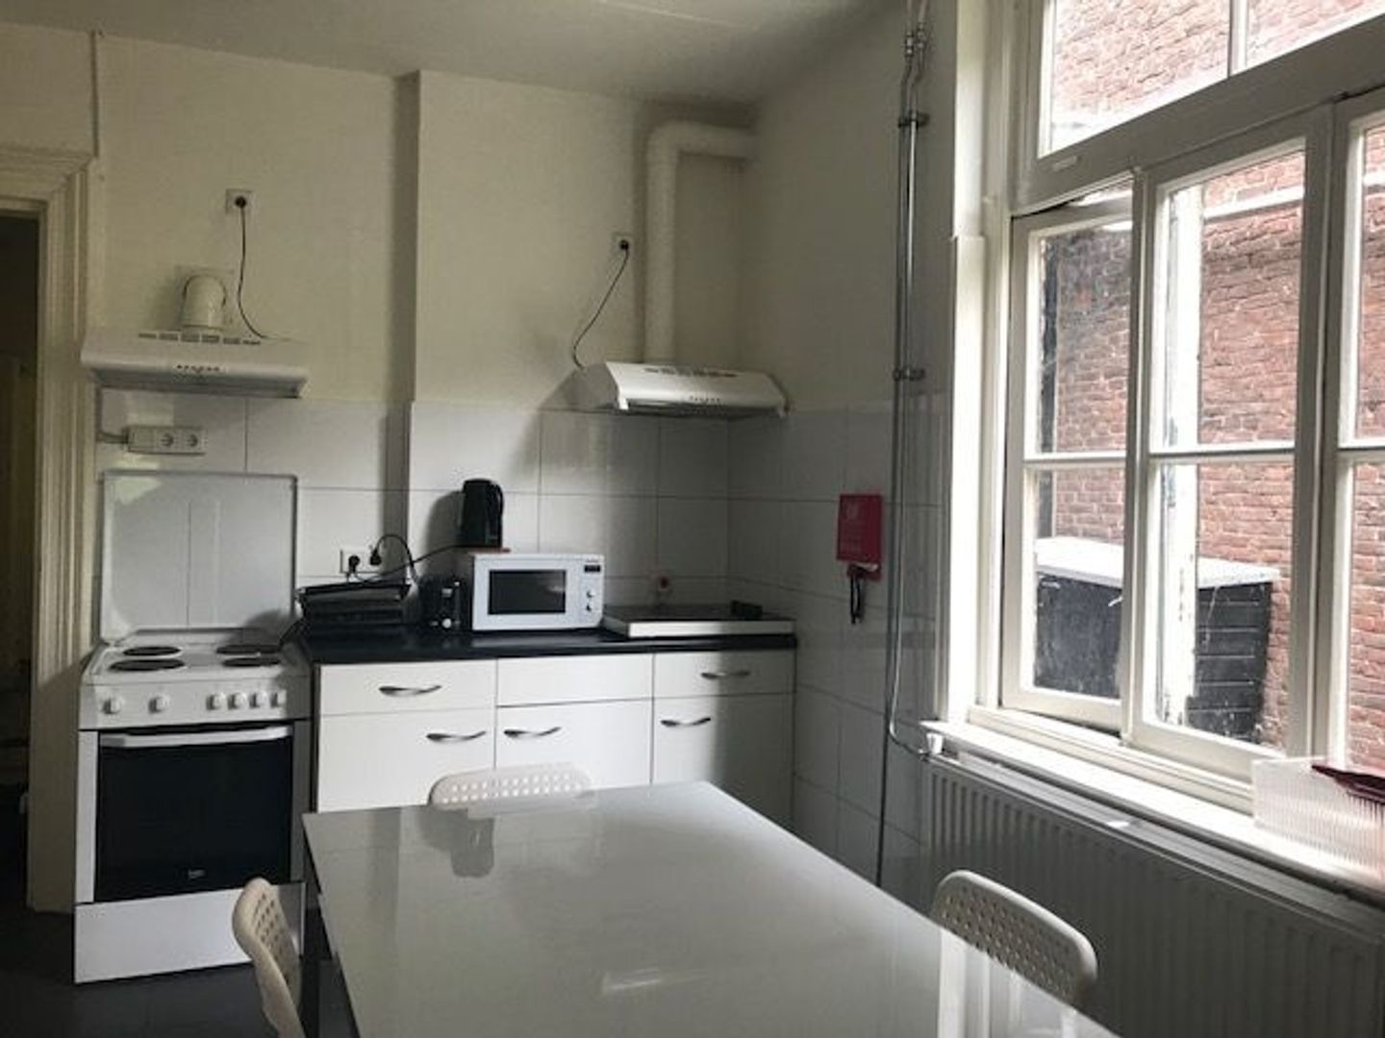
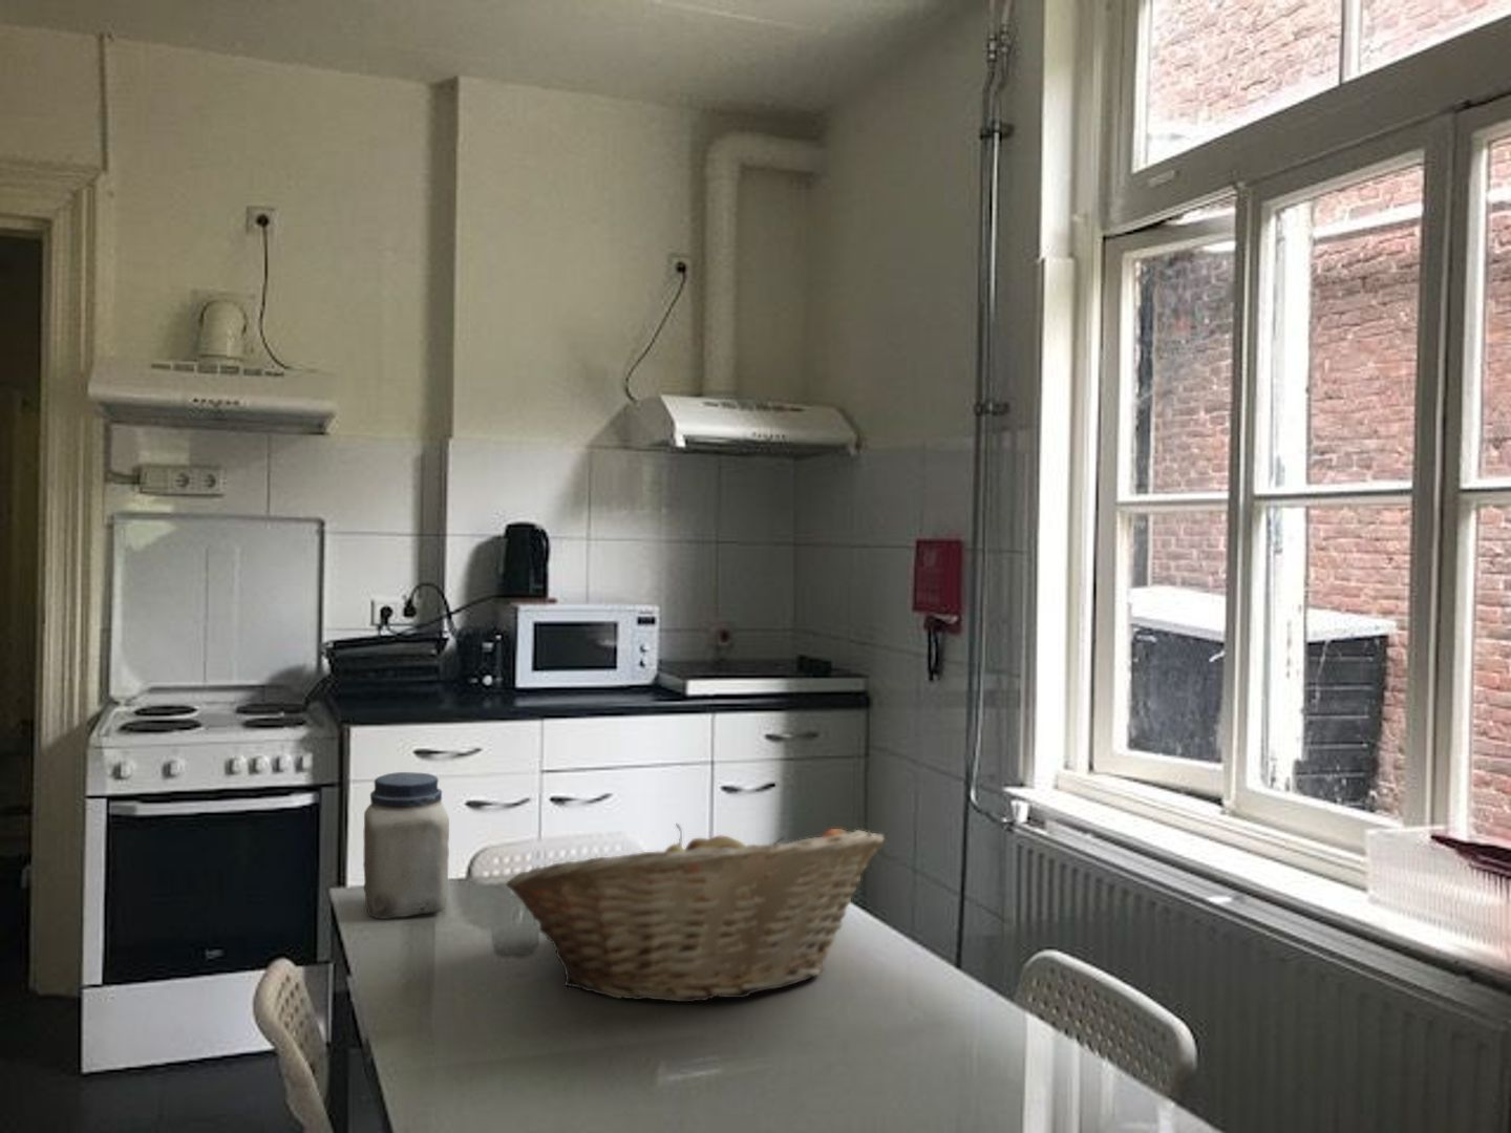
+ fruit basket [504,822,884,1003]
+ jar [362,771,450,919]
